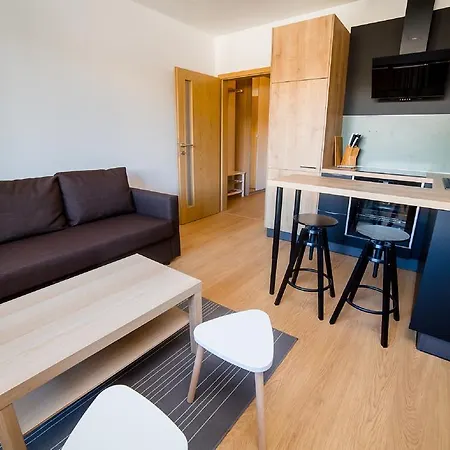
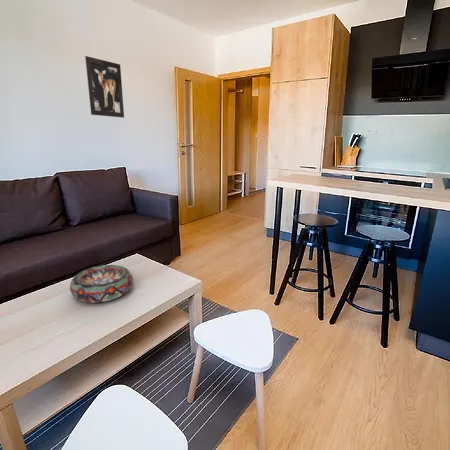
+ wall art [84,55,125,119]
+ decorative bowl [69,264,134,304]
